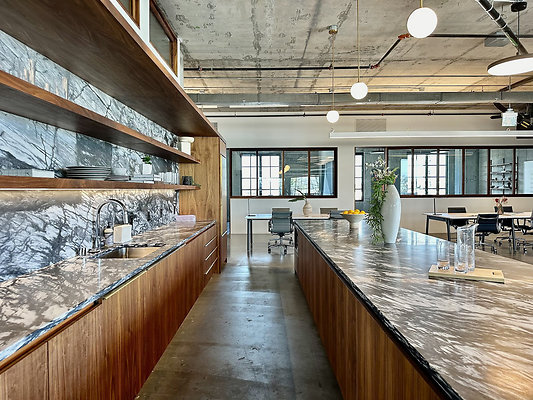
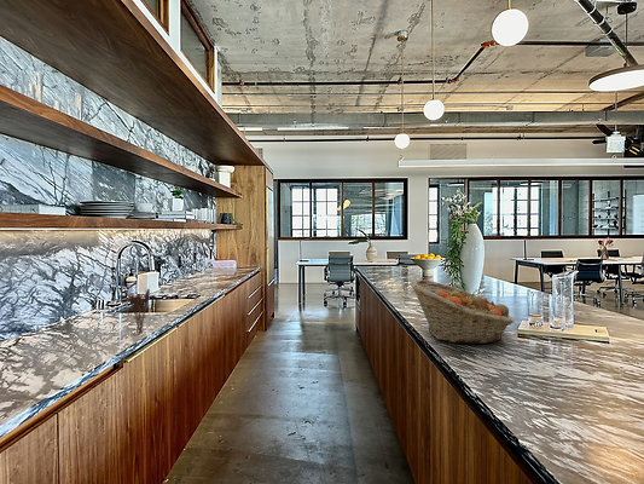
+ fruit basket [410,278,515,345]
+ utensil holder [128,288,151,334]
